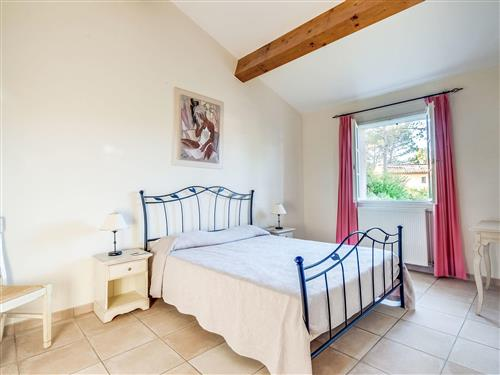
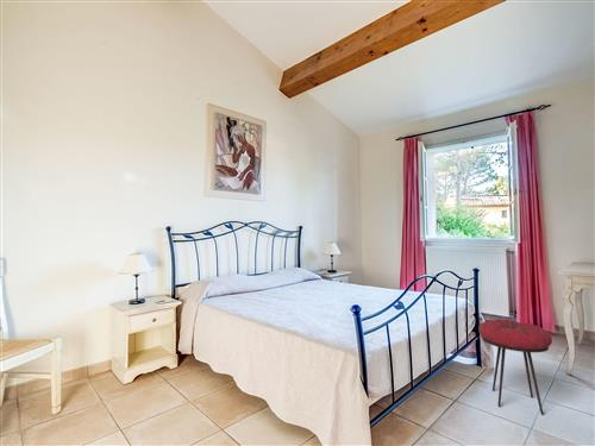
+ stool [477,319,553,416]
